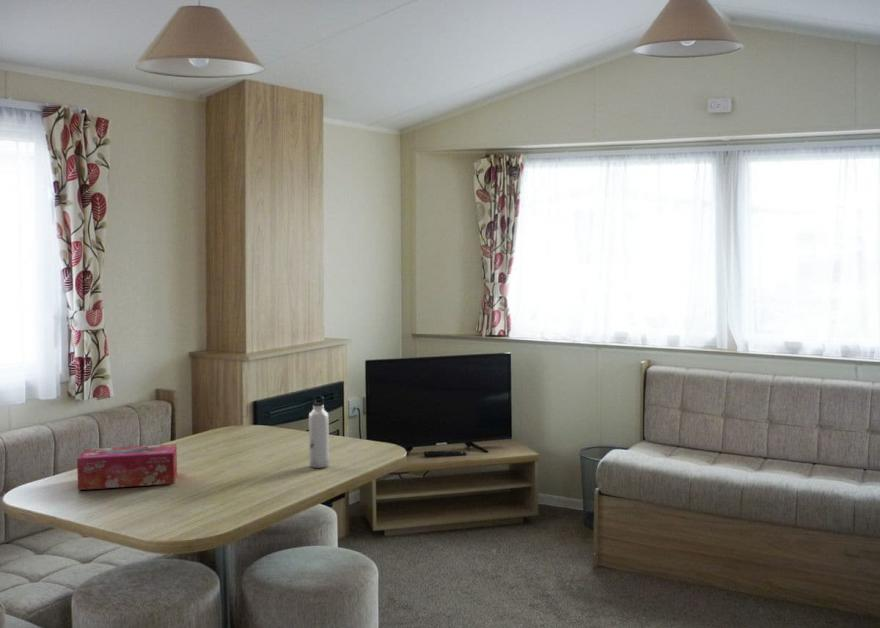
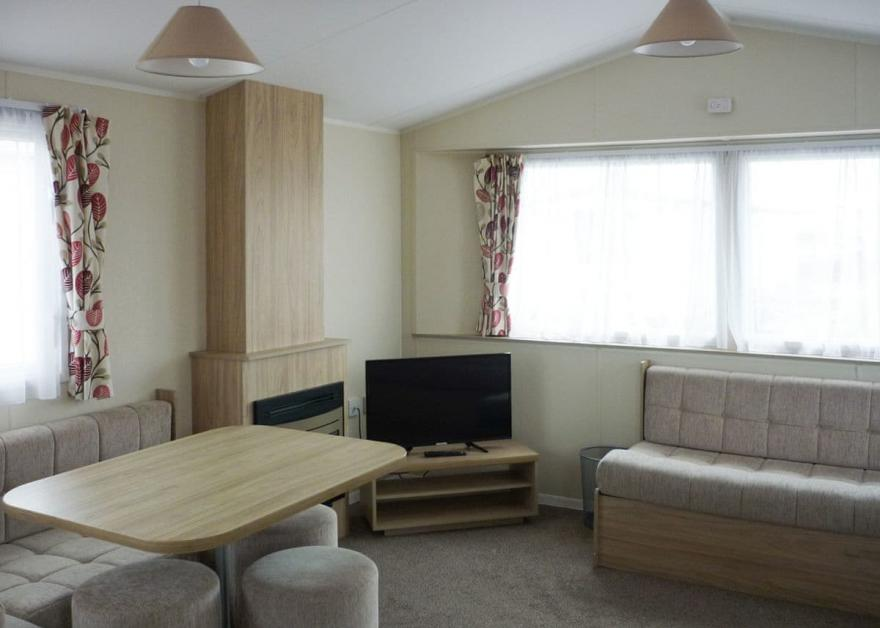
- water bottle [308,394,330,469]
- tissue box [76,443,178,491]
